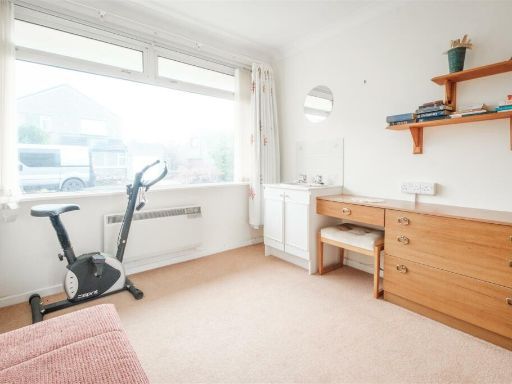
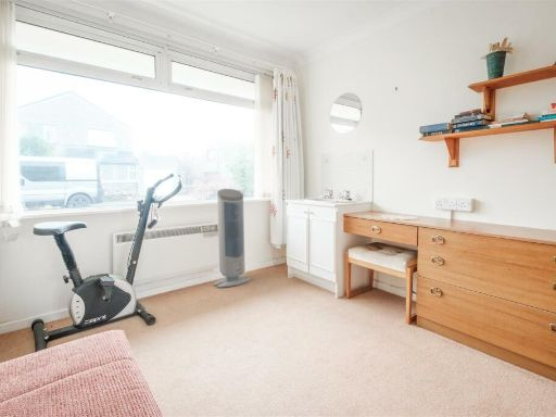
+ air purifier [213,188,252,289]
